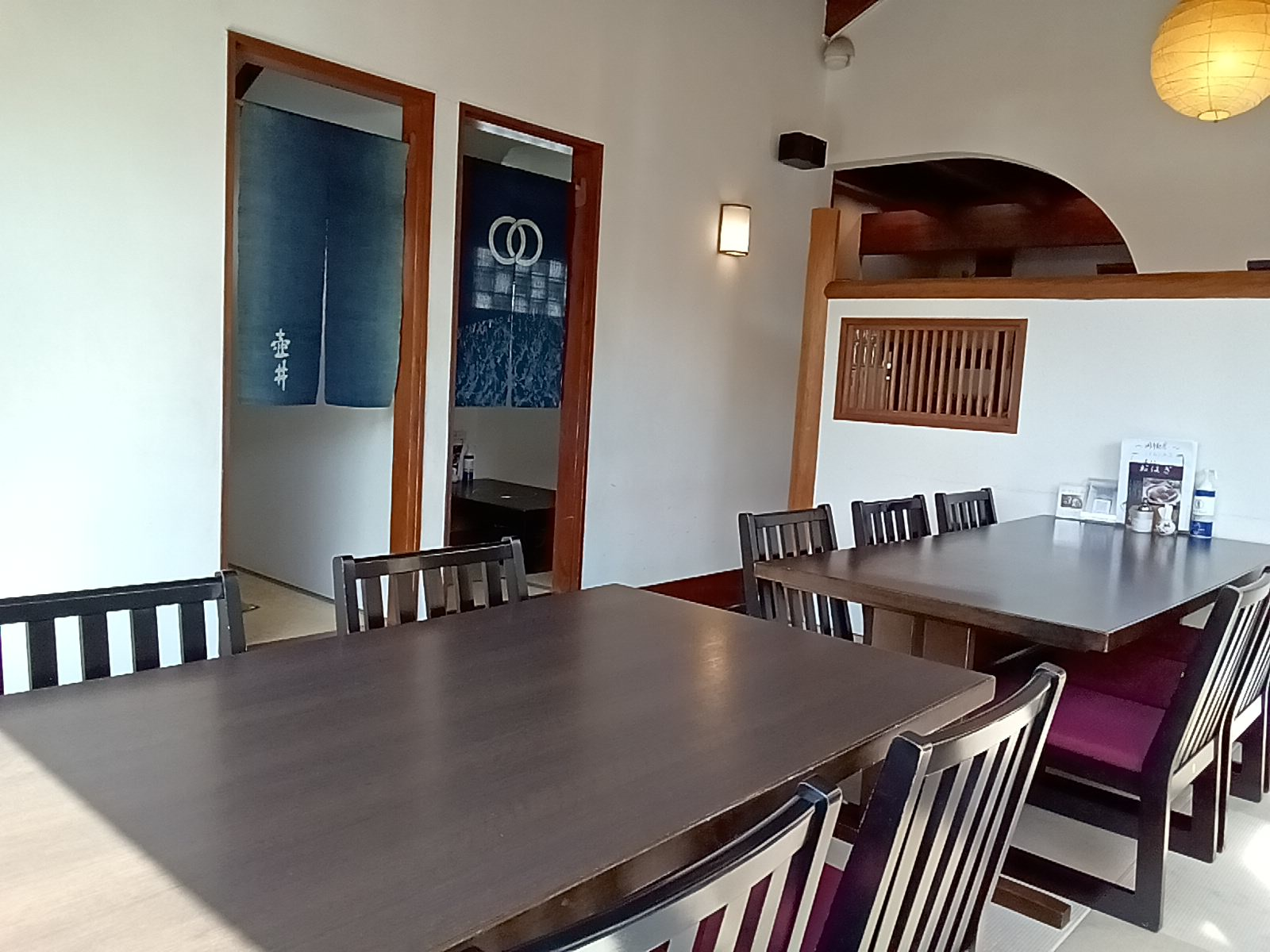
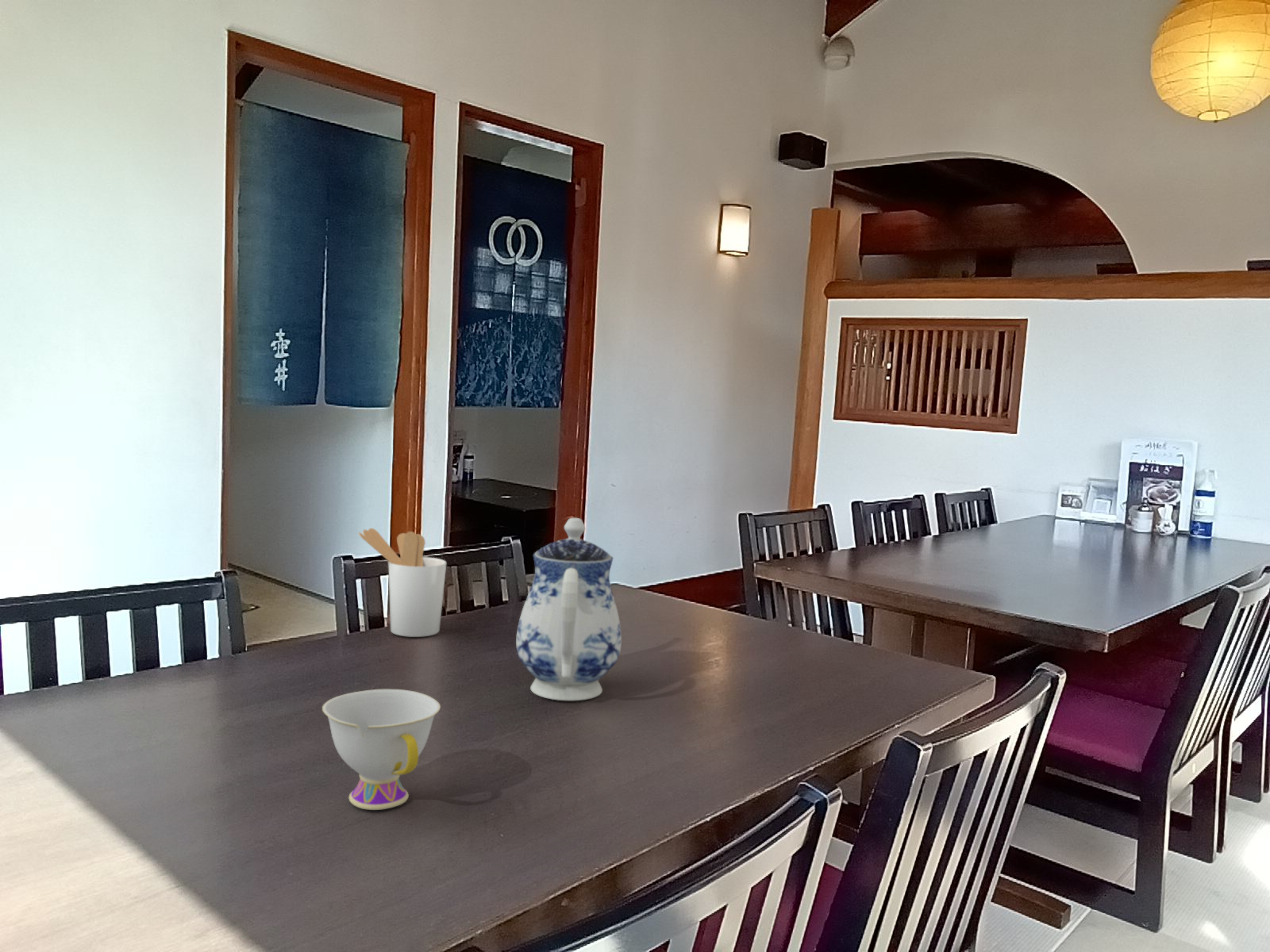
+ utensil holder [358,528,447,638]
+ teacup [321,689,441,811]
+ teapot [515,517,622,701]
